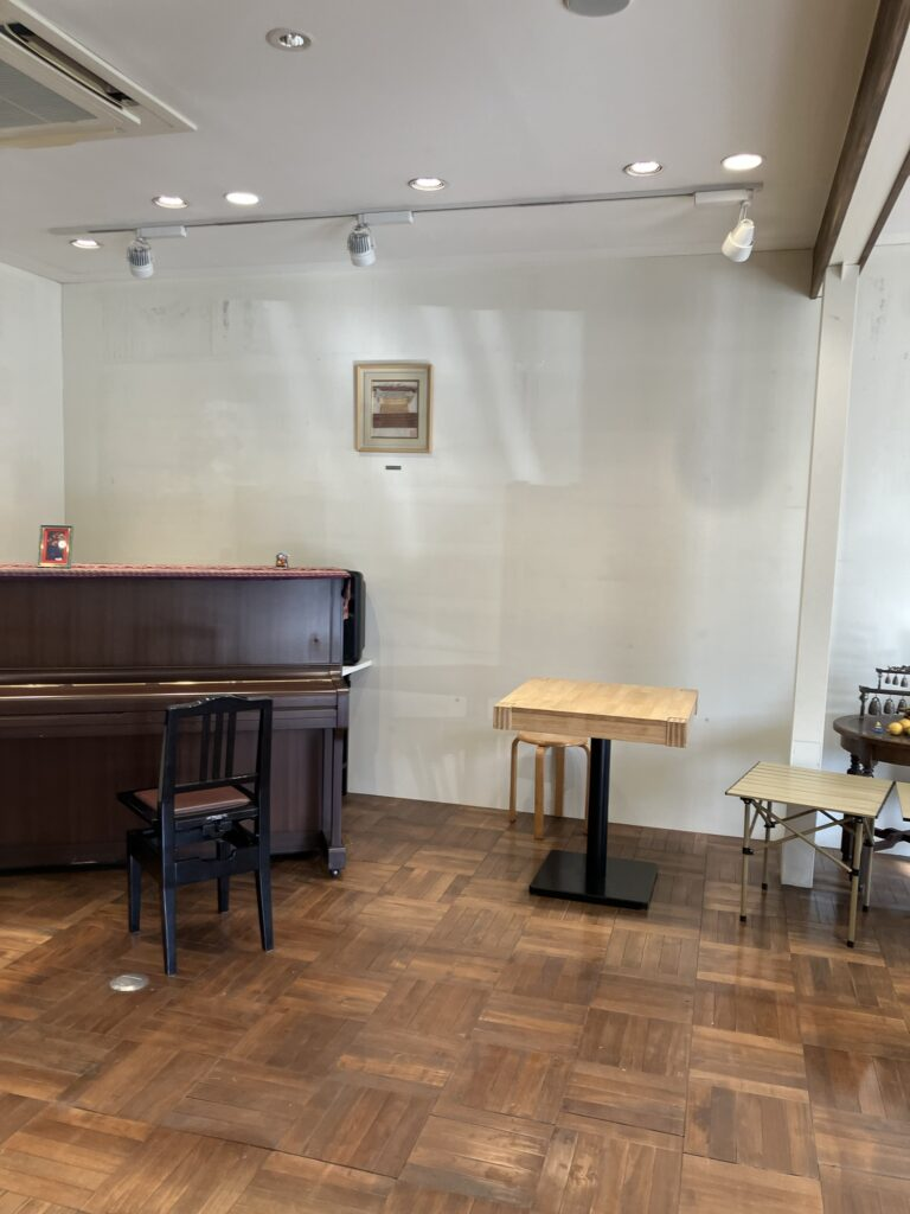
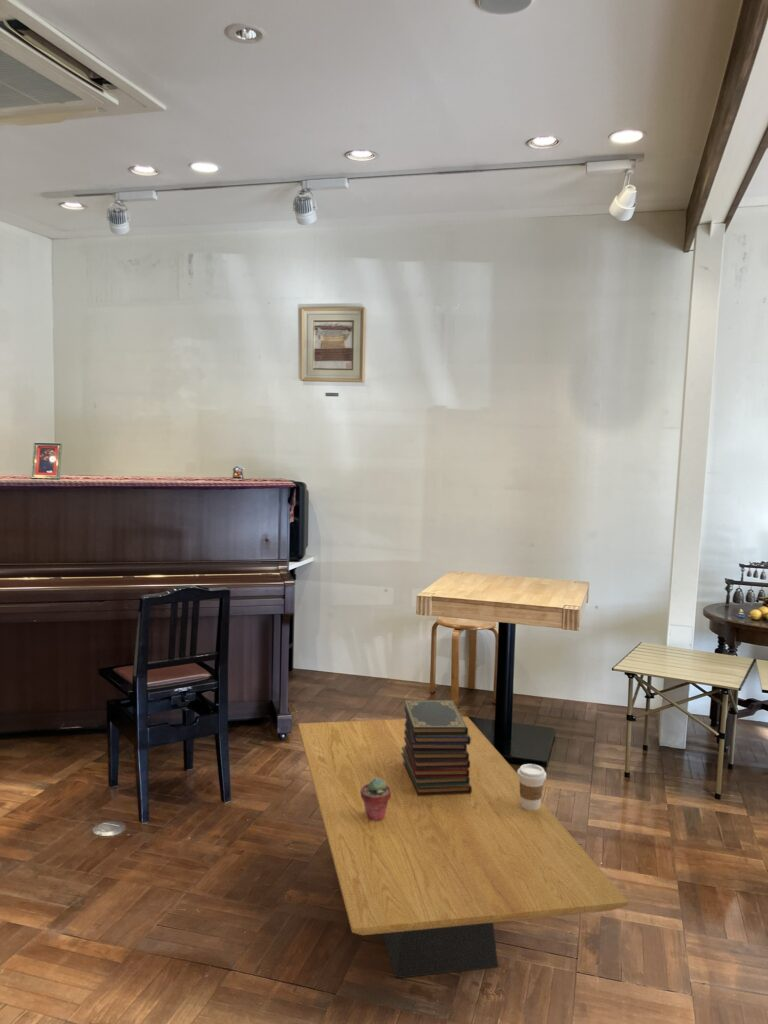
+ potted succulent [360,778,391,822]
+ coffee table [297,716,629,979]
+ coffee cup [516,763,547,810]
+ book stack [401,699,472,796]
